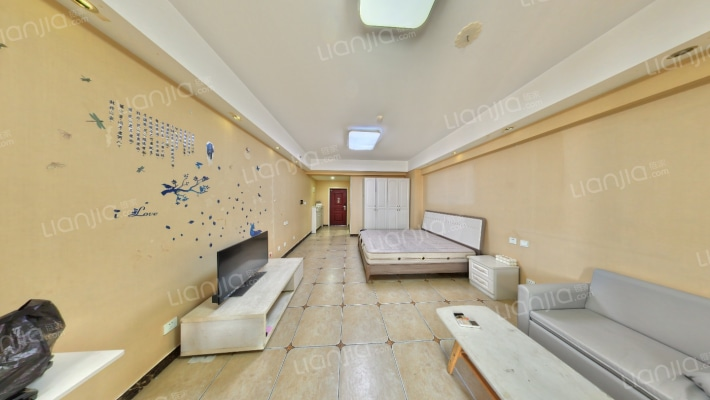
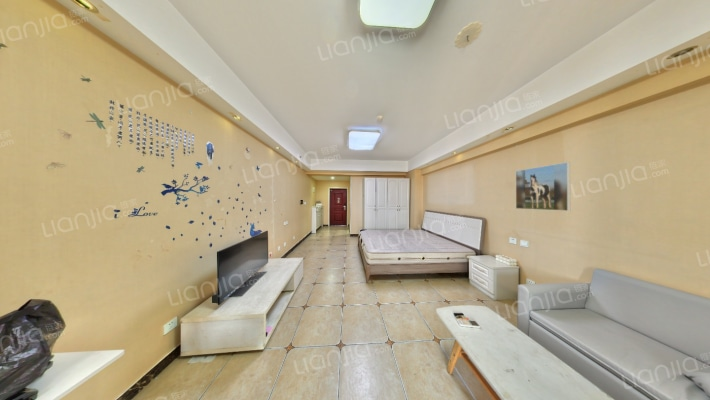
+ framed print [515,161,571,212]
